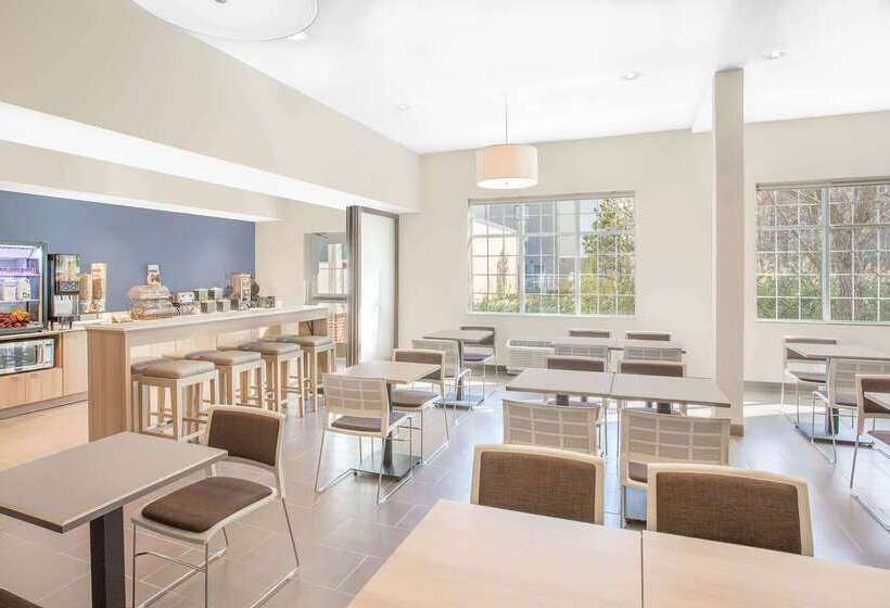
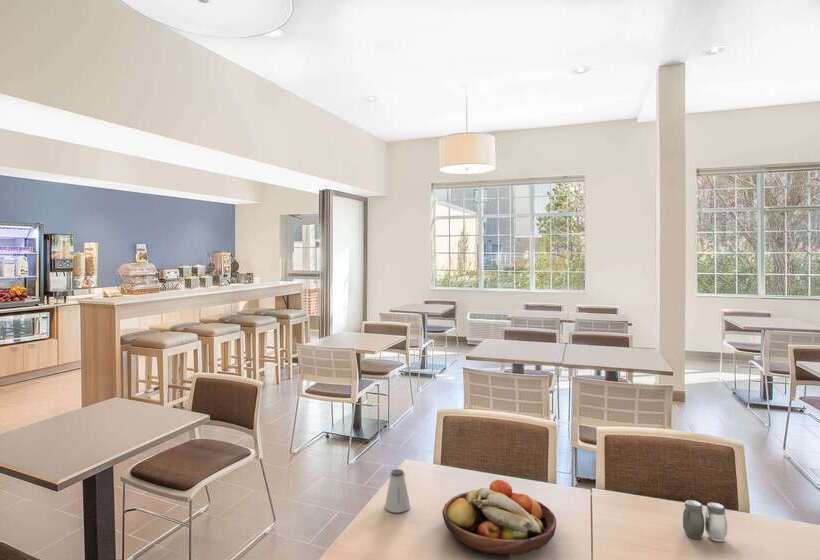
+ fruit bowl [441,479,557,556]
+ saltshaker [384,468,411,513]
+ salt and pepper shaker [682,499,728,542]
